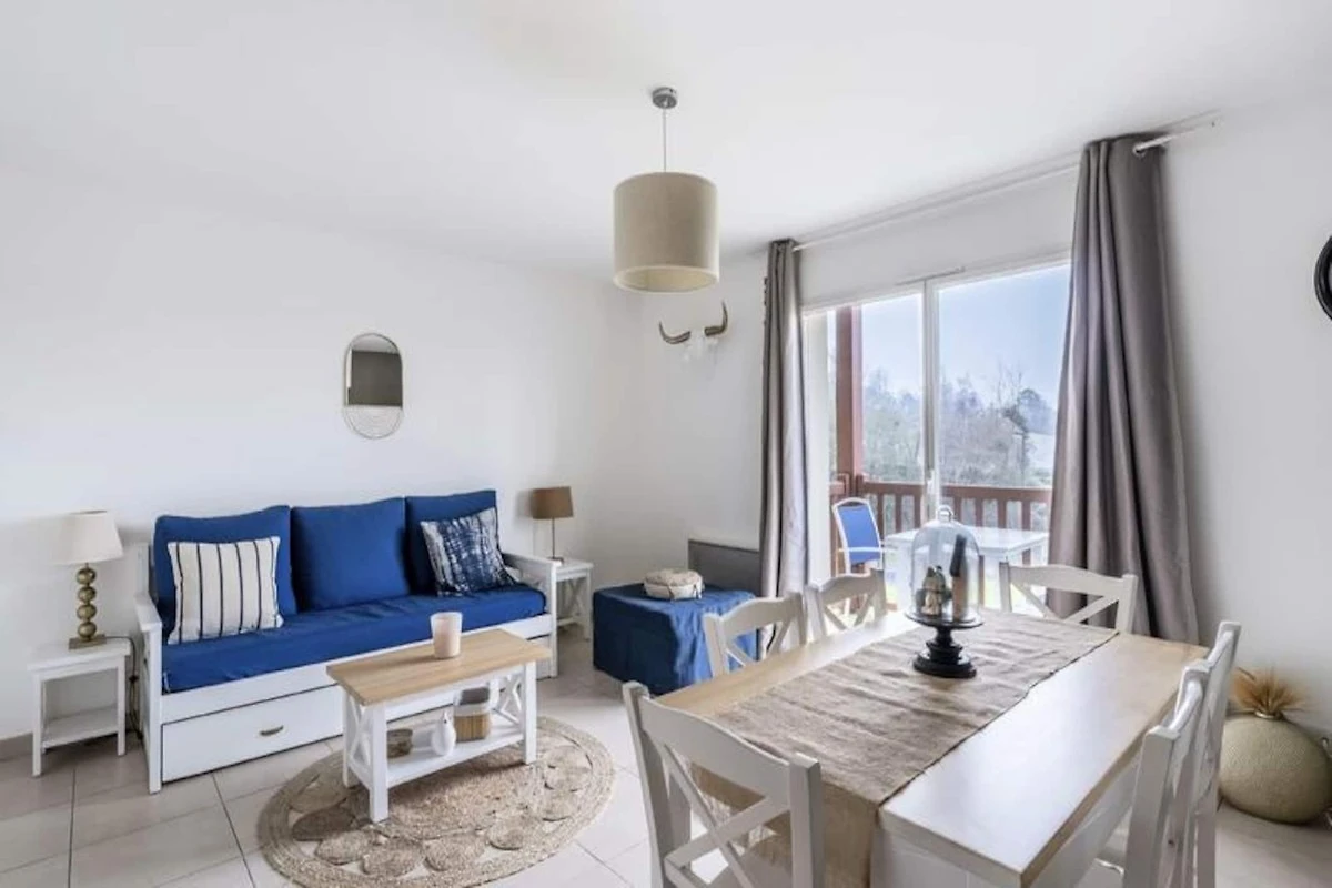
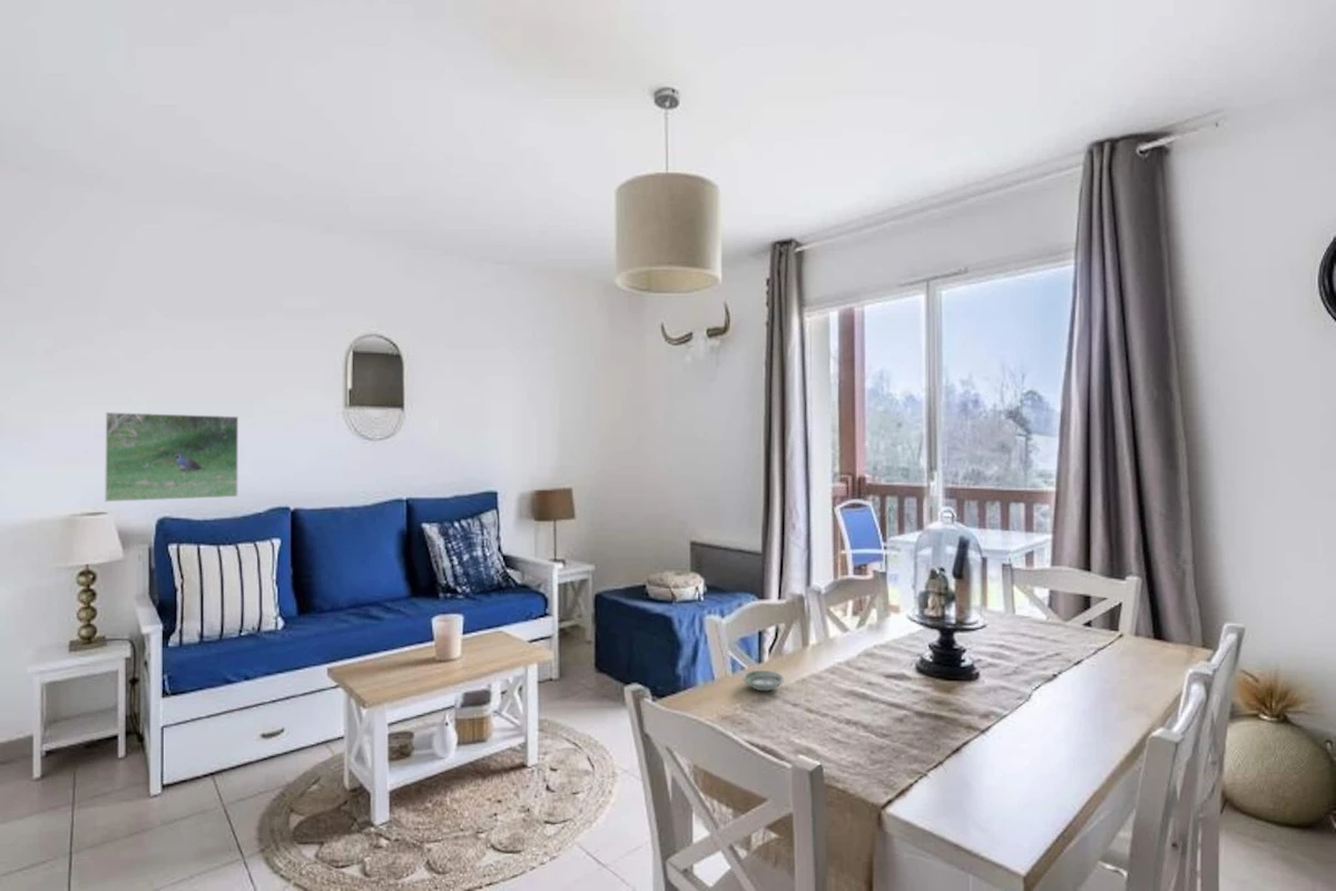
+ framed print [104,411,239,503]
+ saucer [741,669,785,692]
